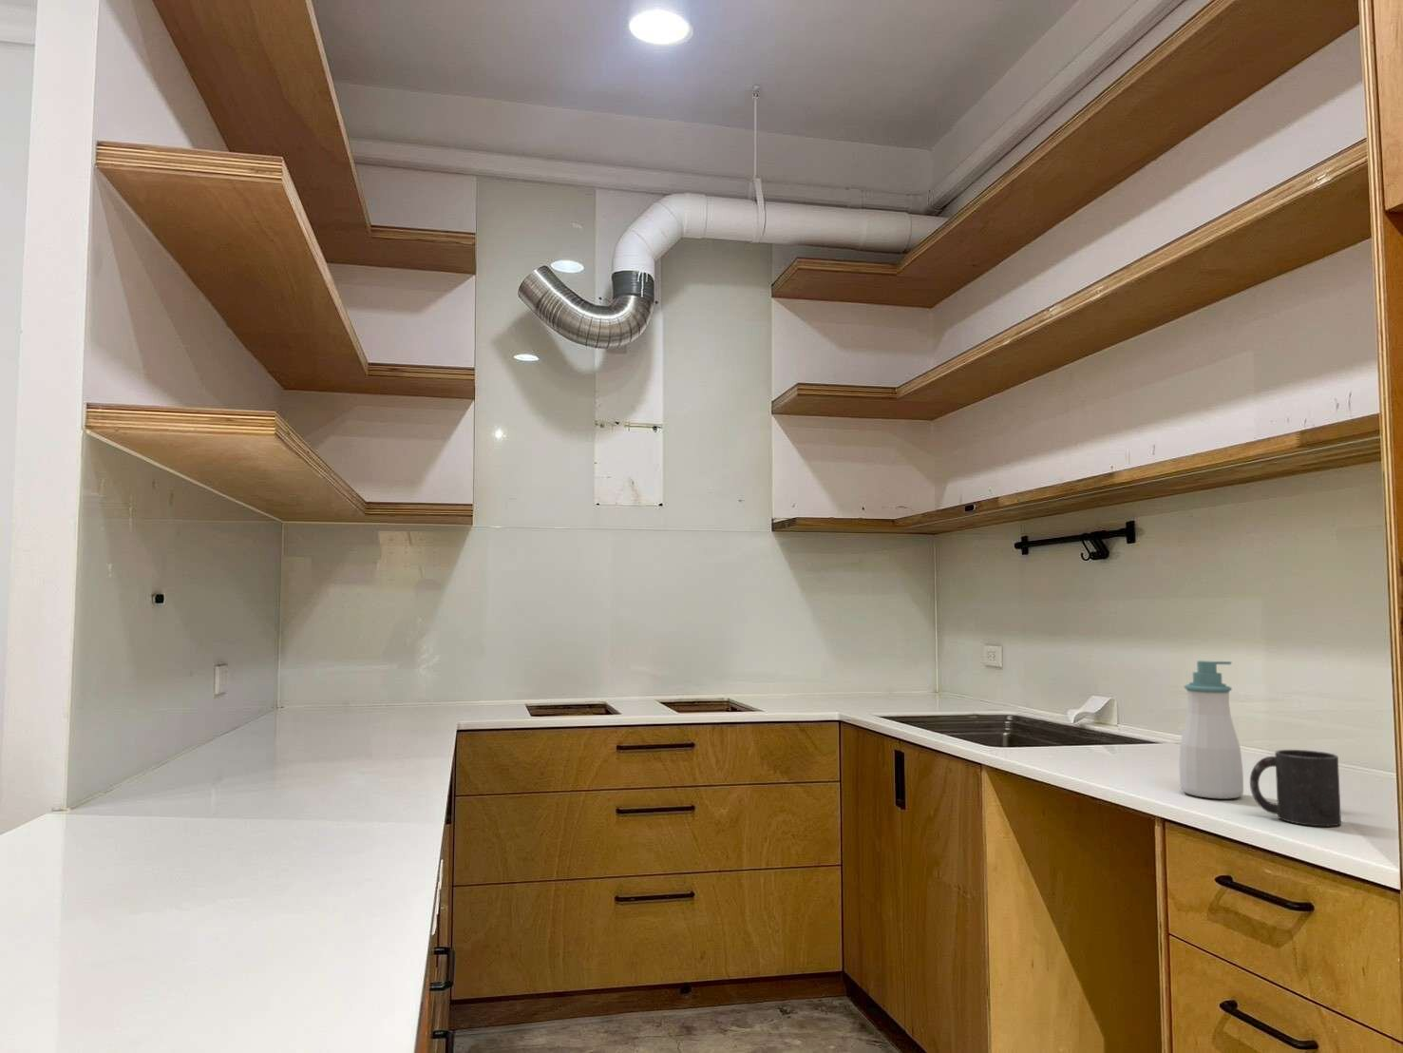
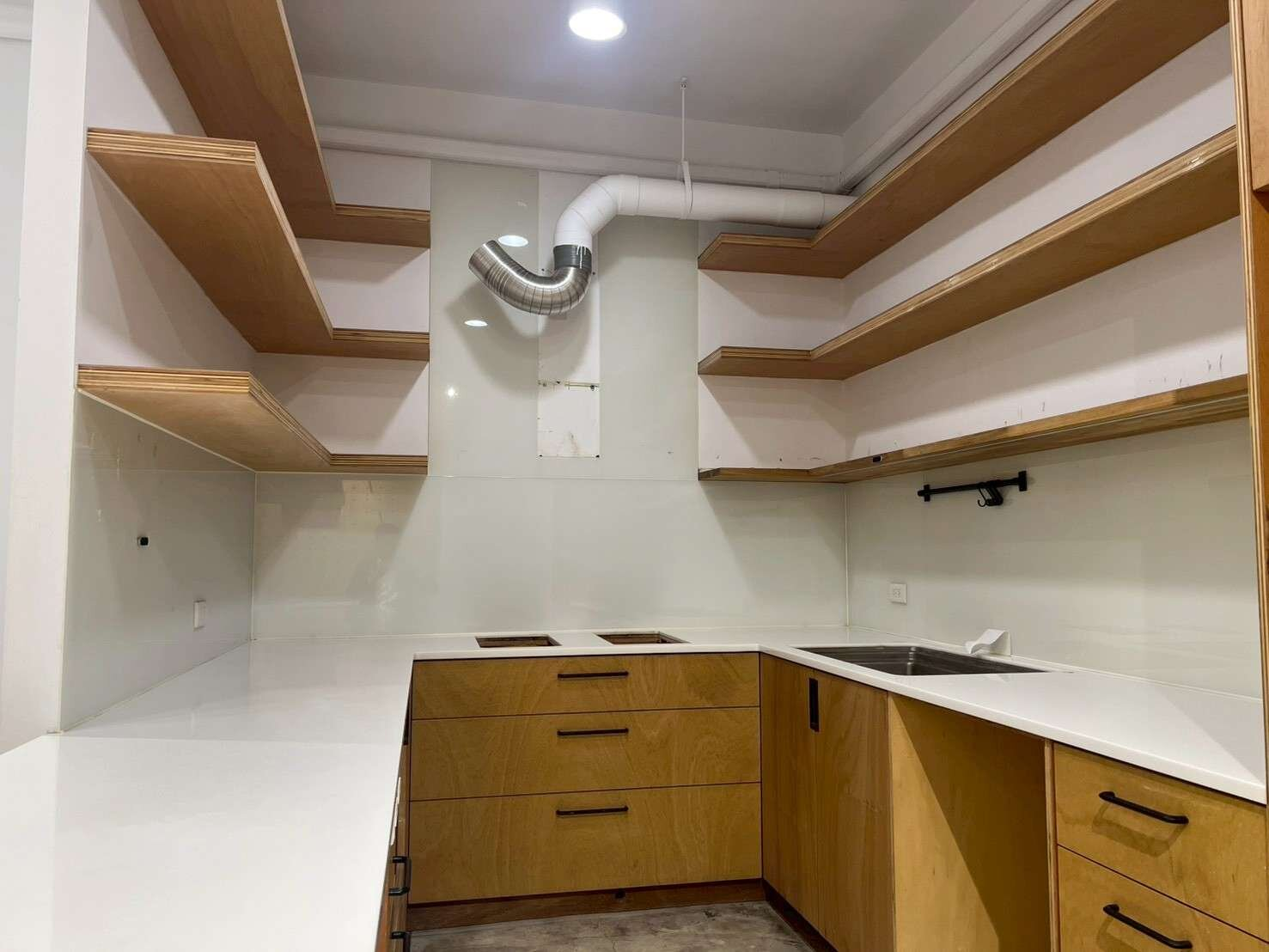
- mug [1249,749,1342,827]
- soap bottle [1179,659,1245,800]
